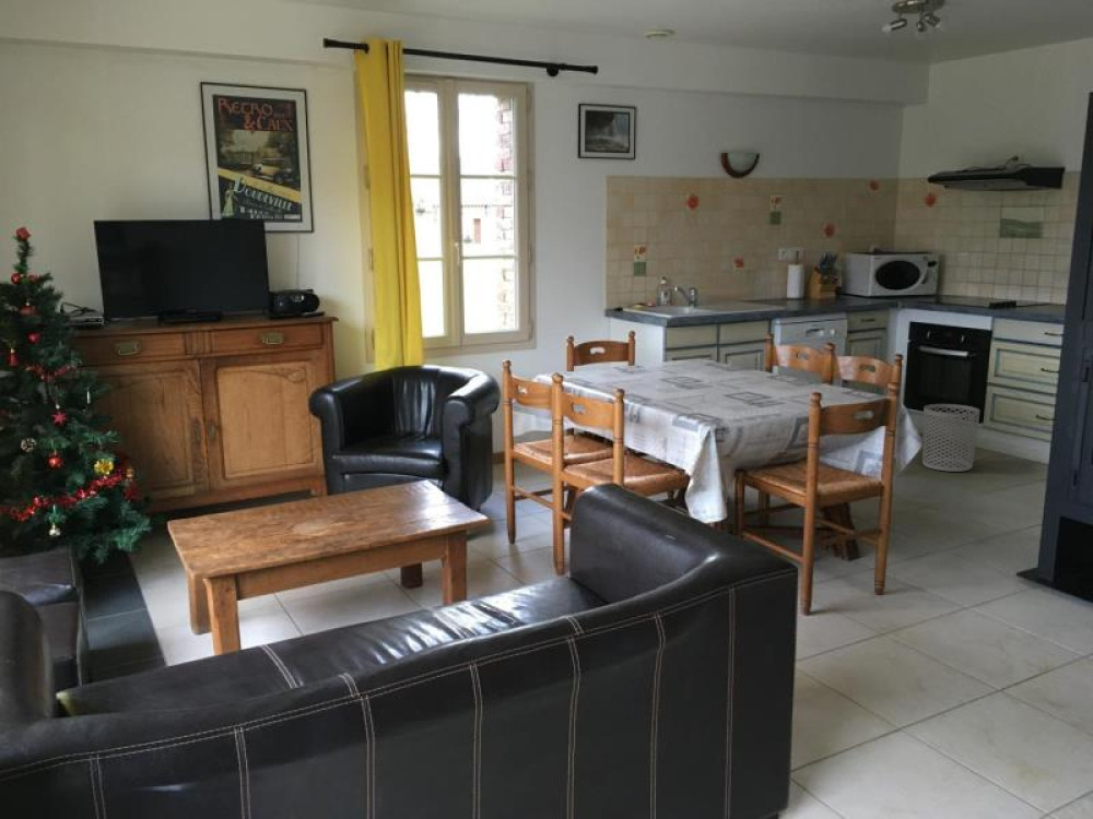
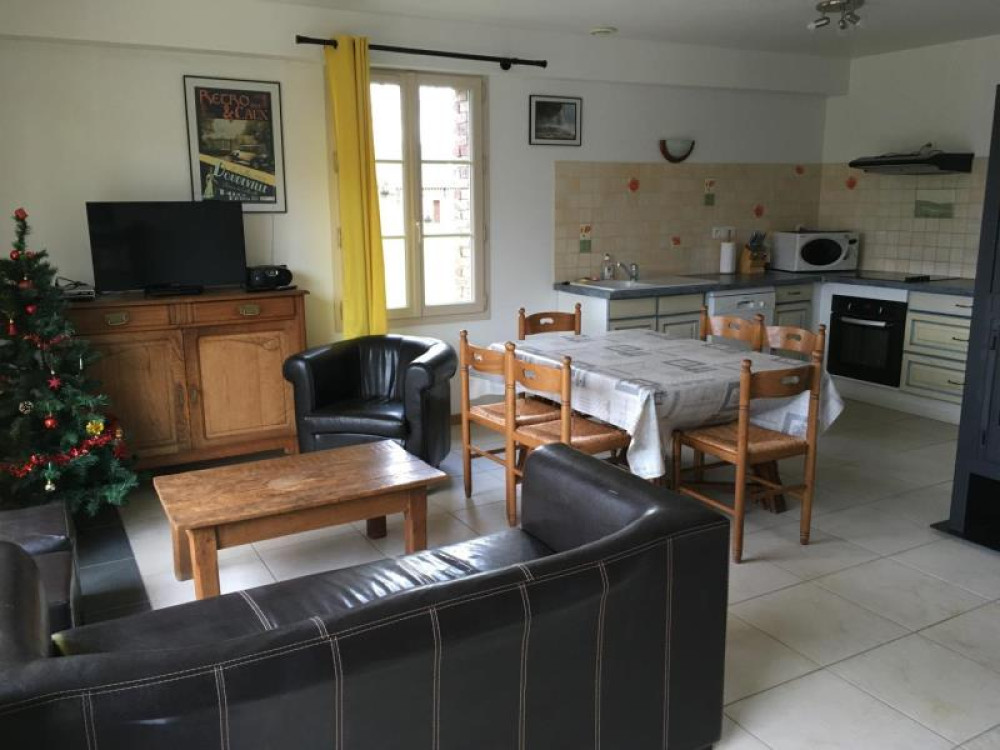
- waste bin [921,403,980,473]
